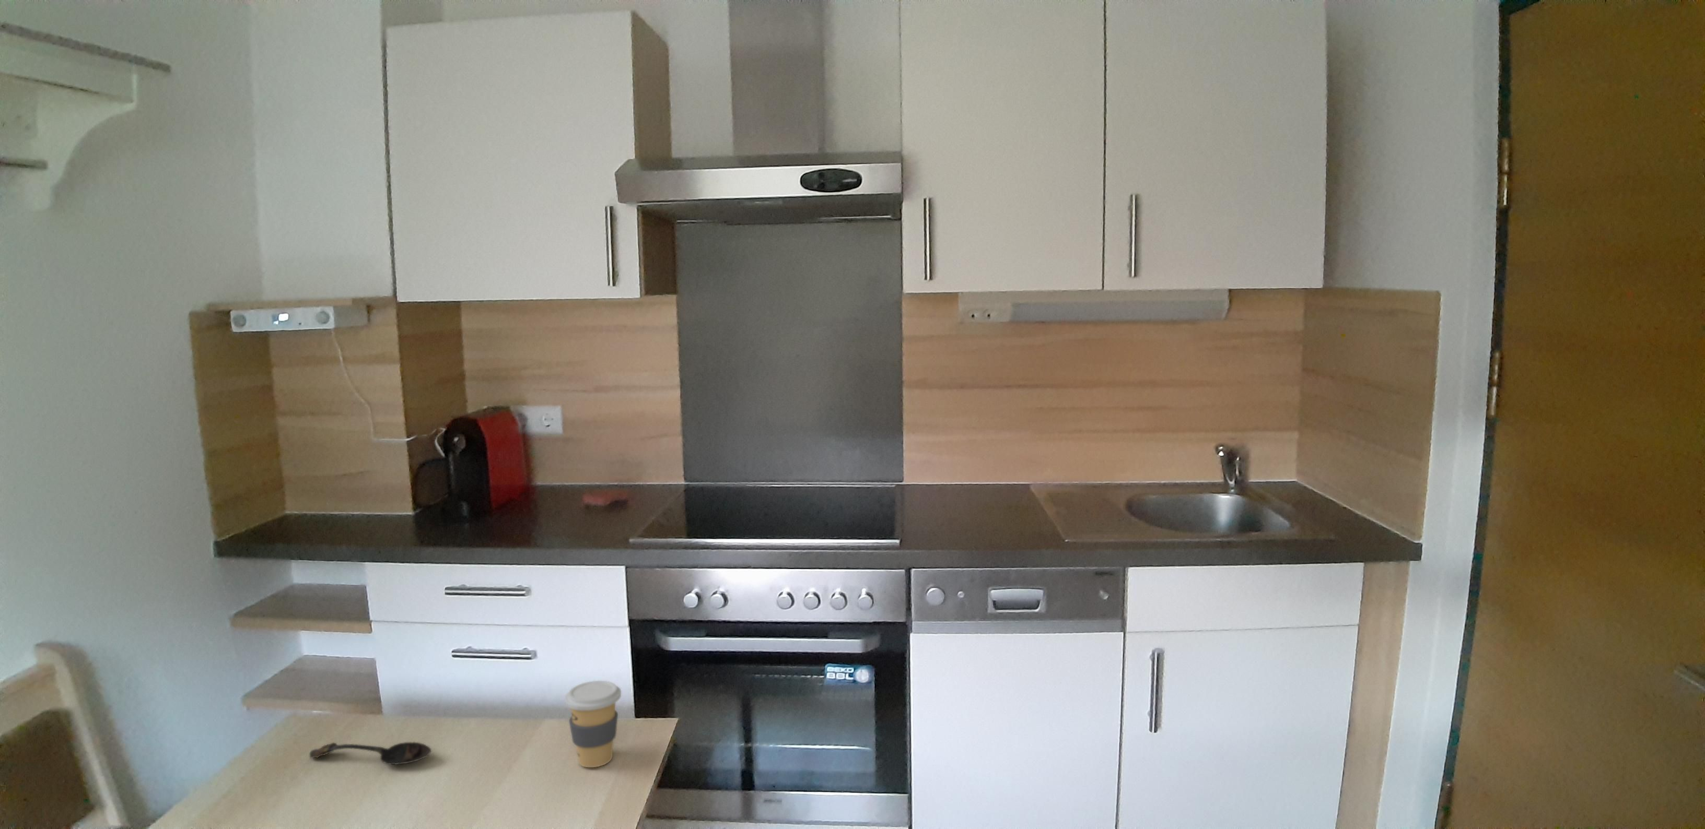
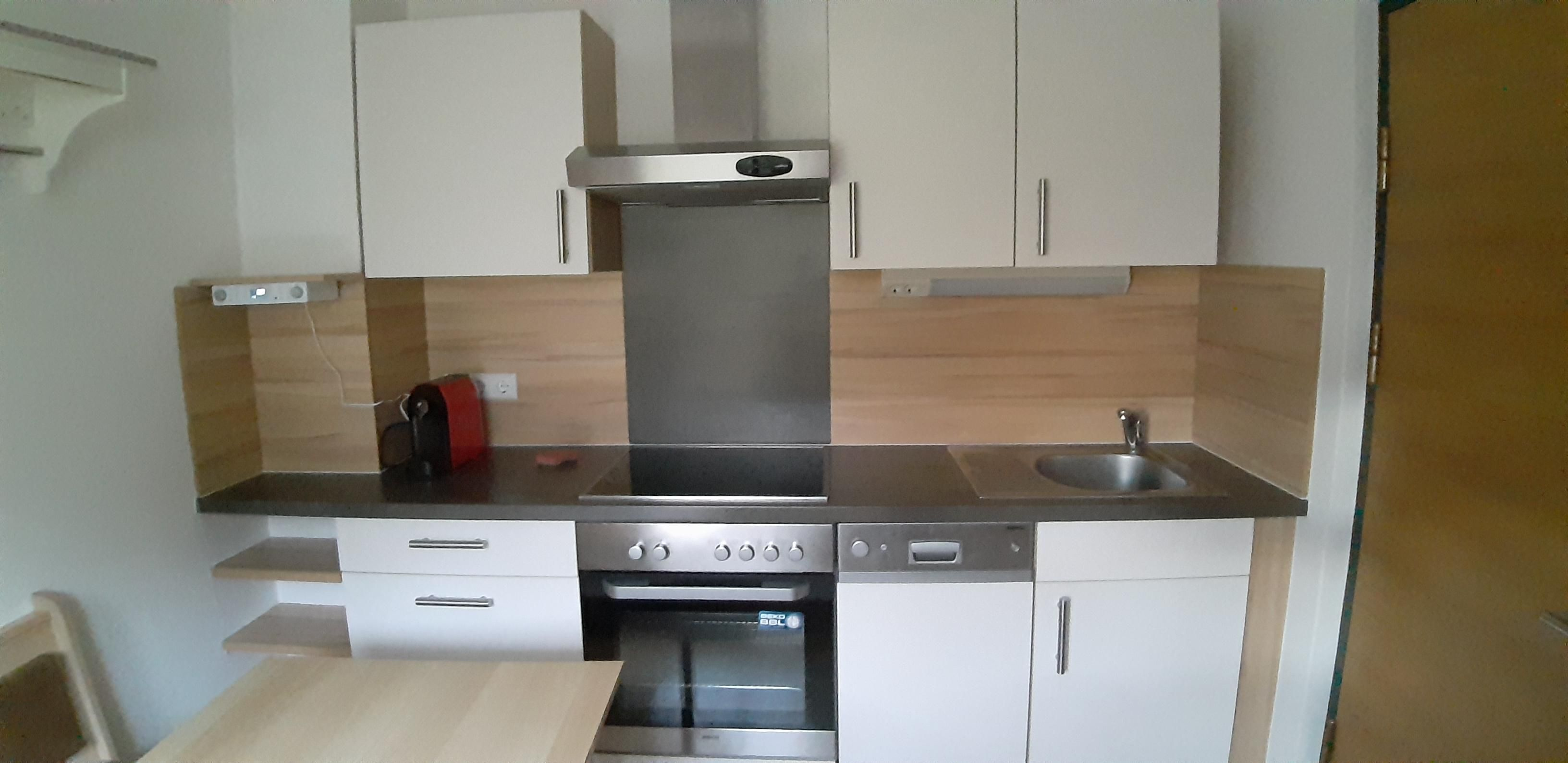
- coffee cup [564,680,622,768]
- spoon [309,741,432,765]
